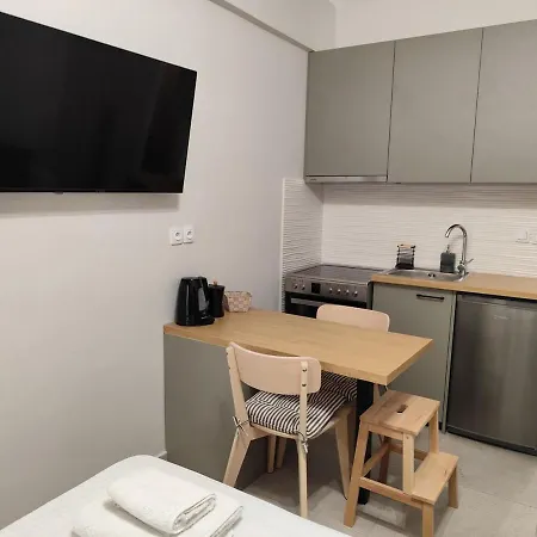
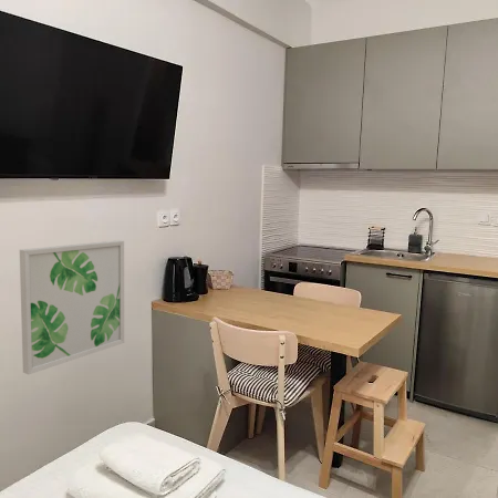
+ wall art [19,239,125,375]
